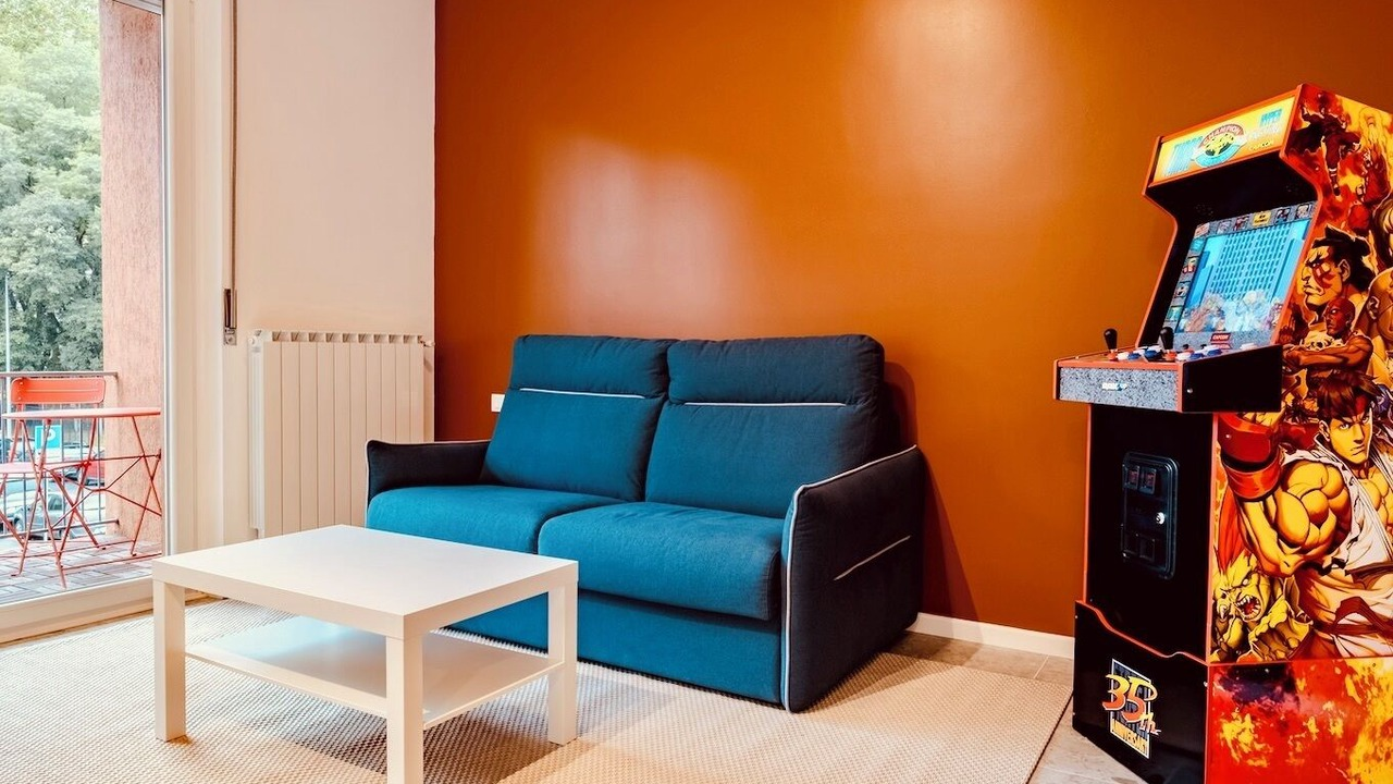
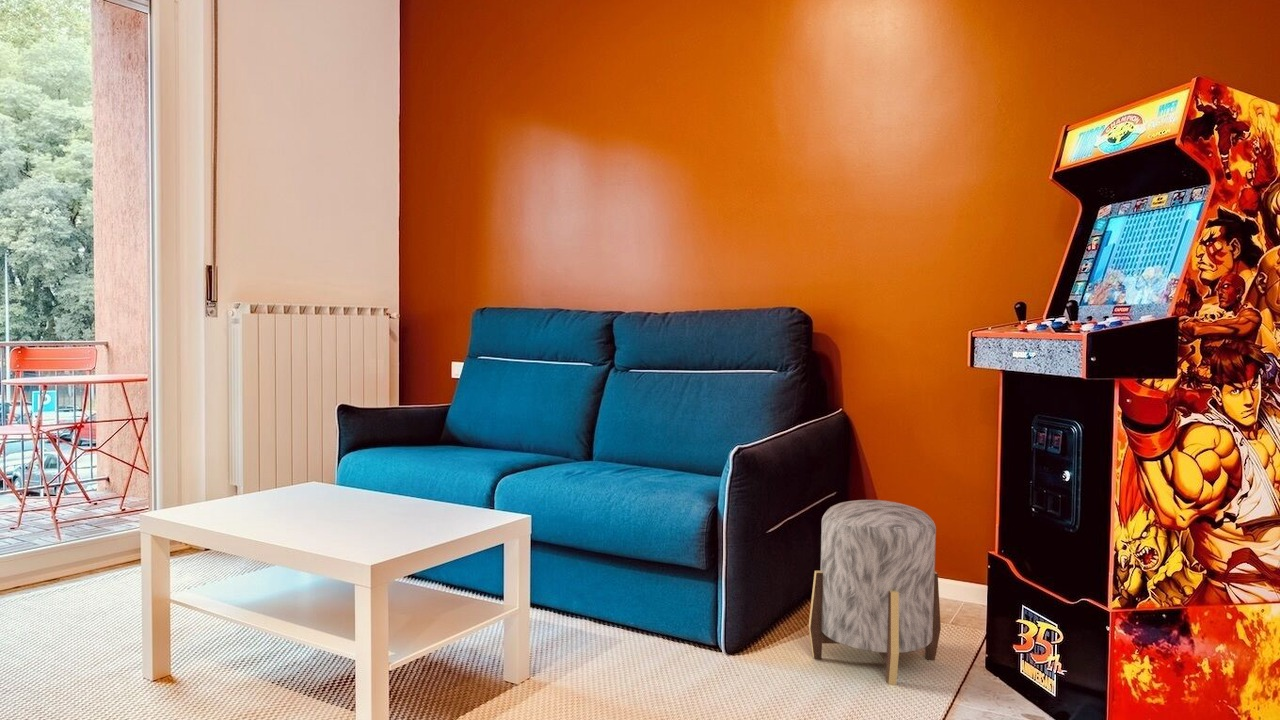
+ stool [808,499,942,686]
